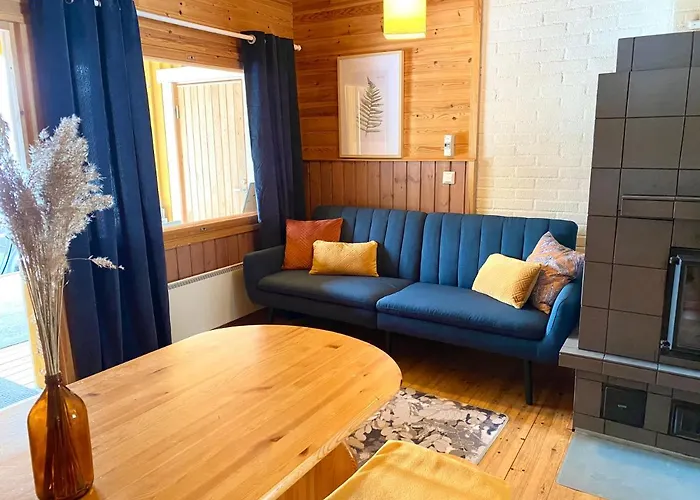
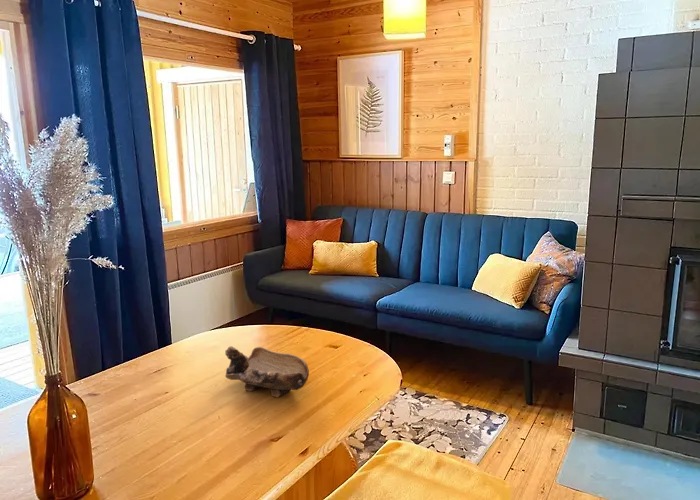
+ bowl [224,345,310,398]
